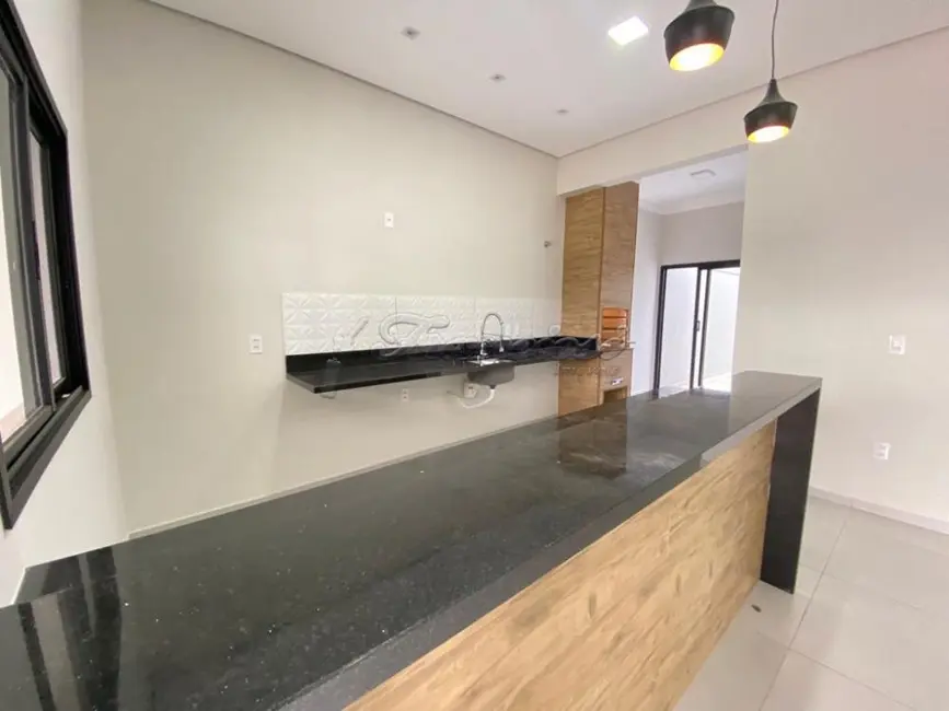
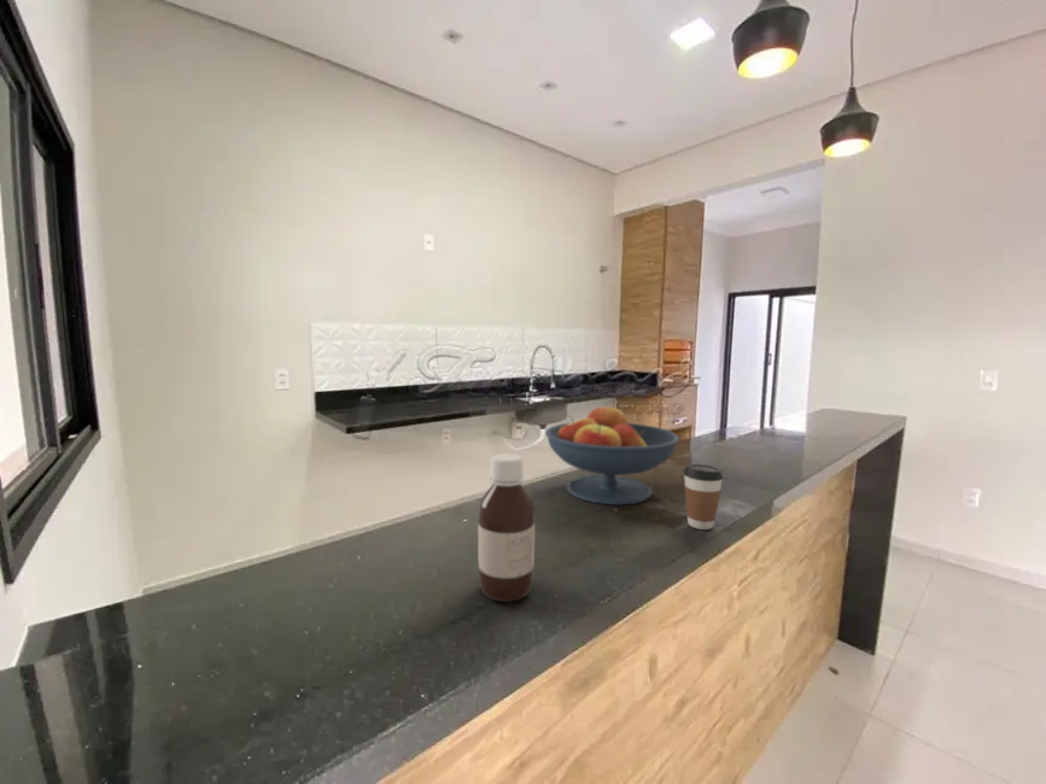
+ fruit bowl [544,404,680,507]
+ bottle [477,452,536,603]
+ coffee cup [683,463,724,531]
